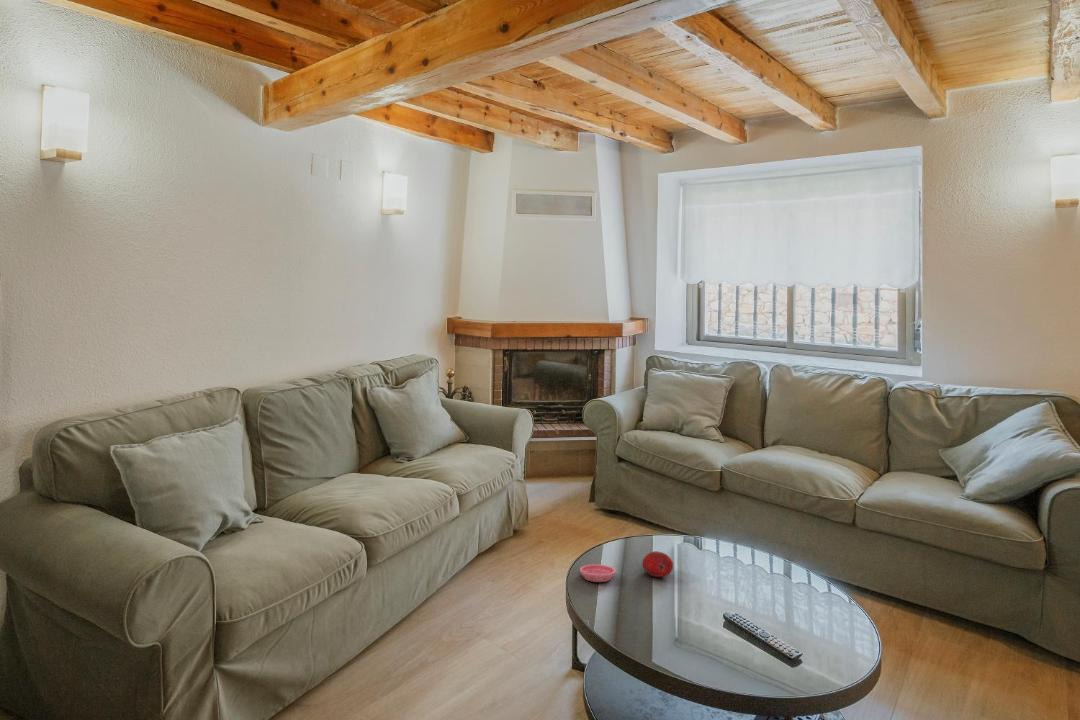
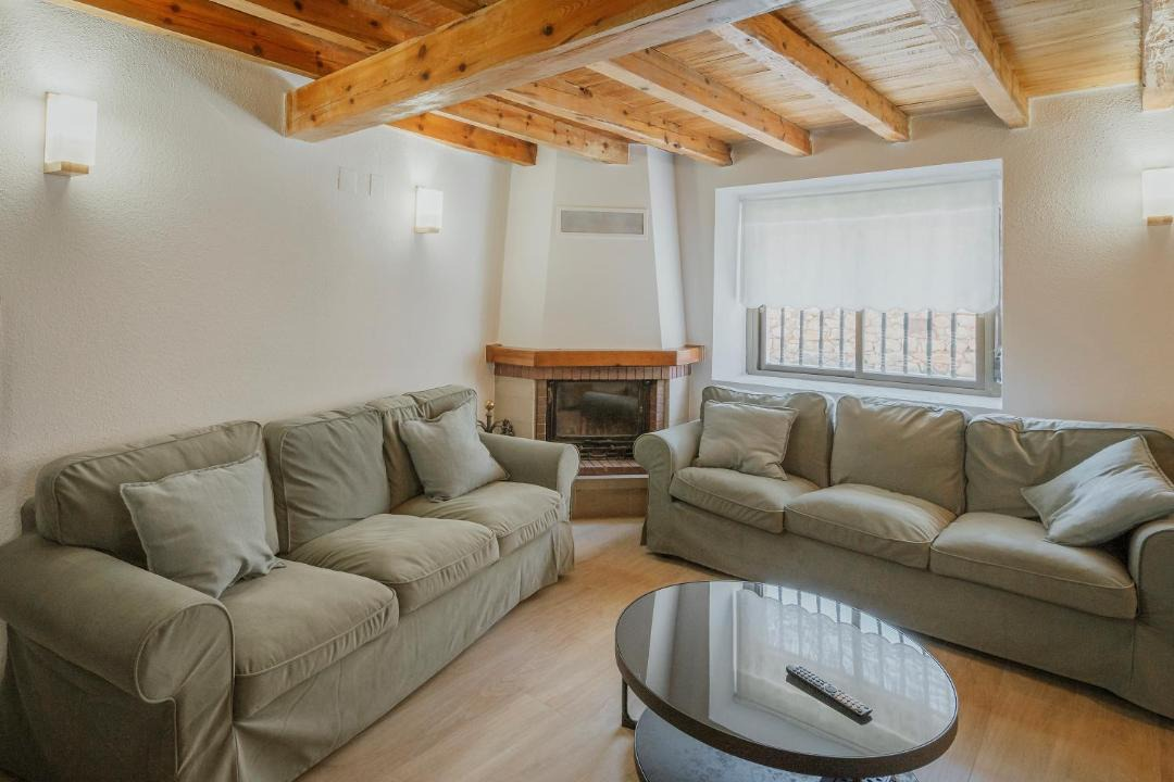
- fruit [641,550,674,578]
- saucer [579,563,617,583]
